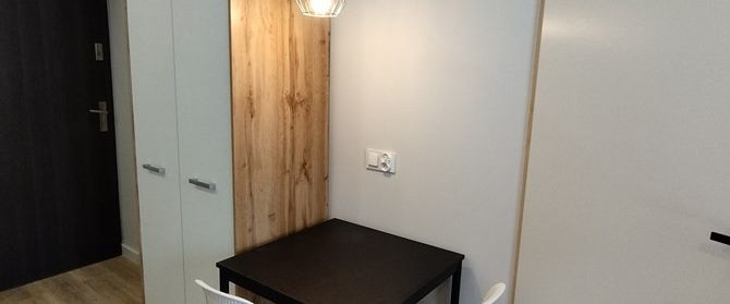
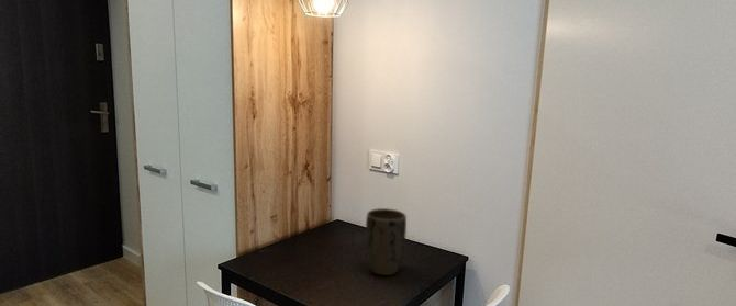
+ plant pot [365,207,408,276]
